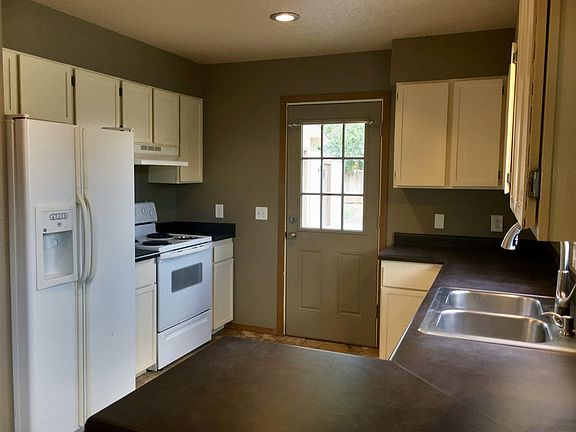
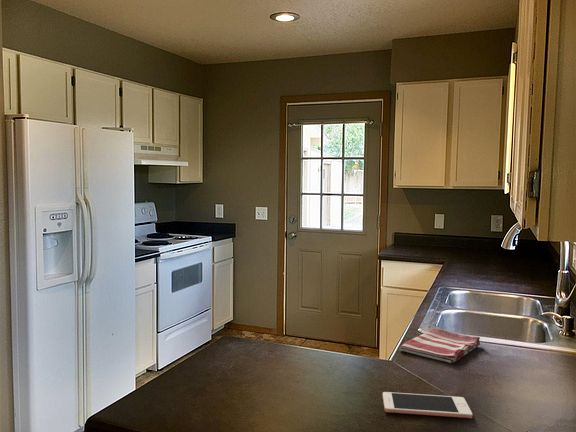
+ cell phone [382,391,473,419]
+ dish towel [398,327,481,364]
